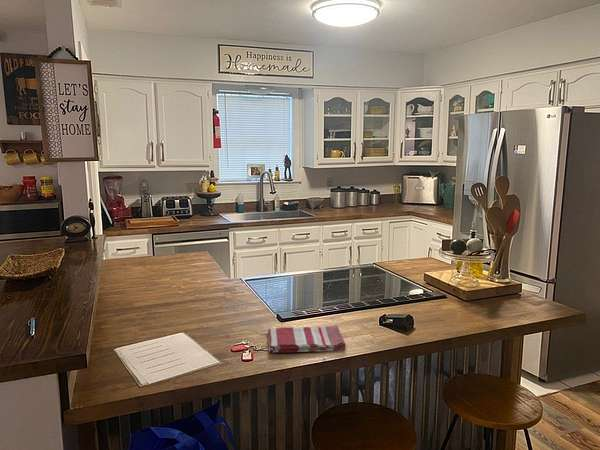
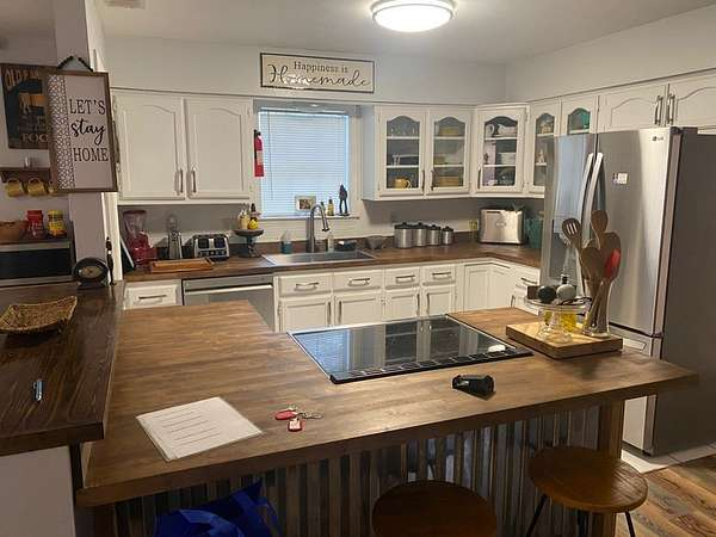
- dish towel [267,324,347,353]
